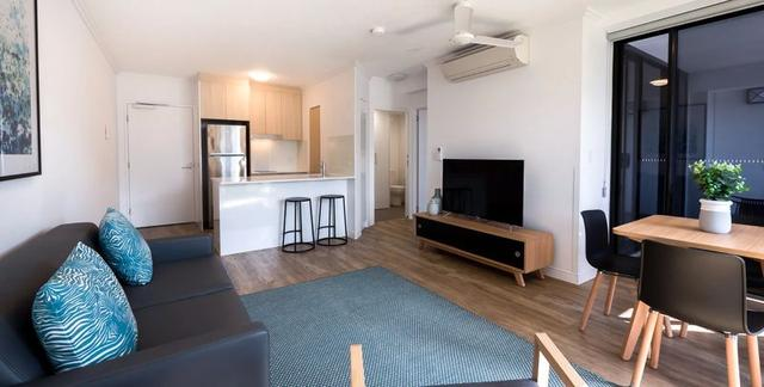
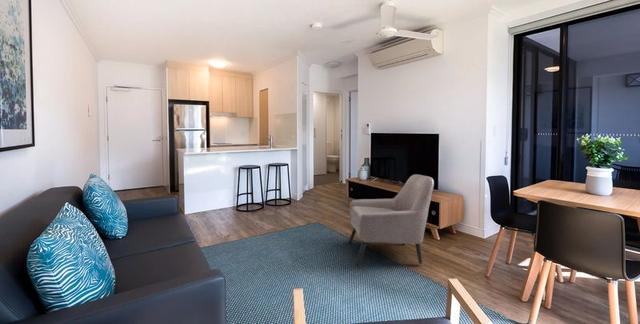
+ armchair [347,173,435,268]
